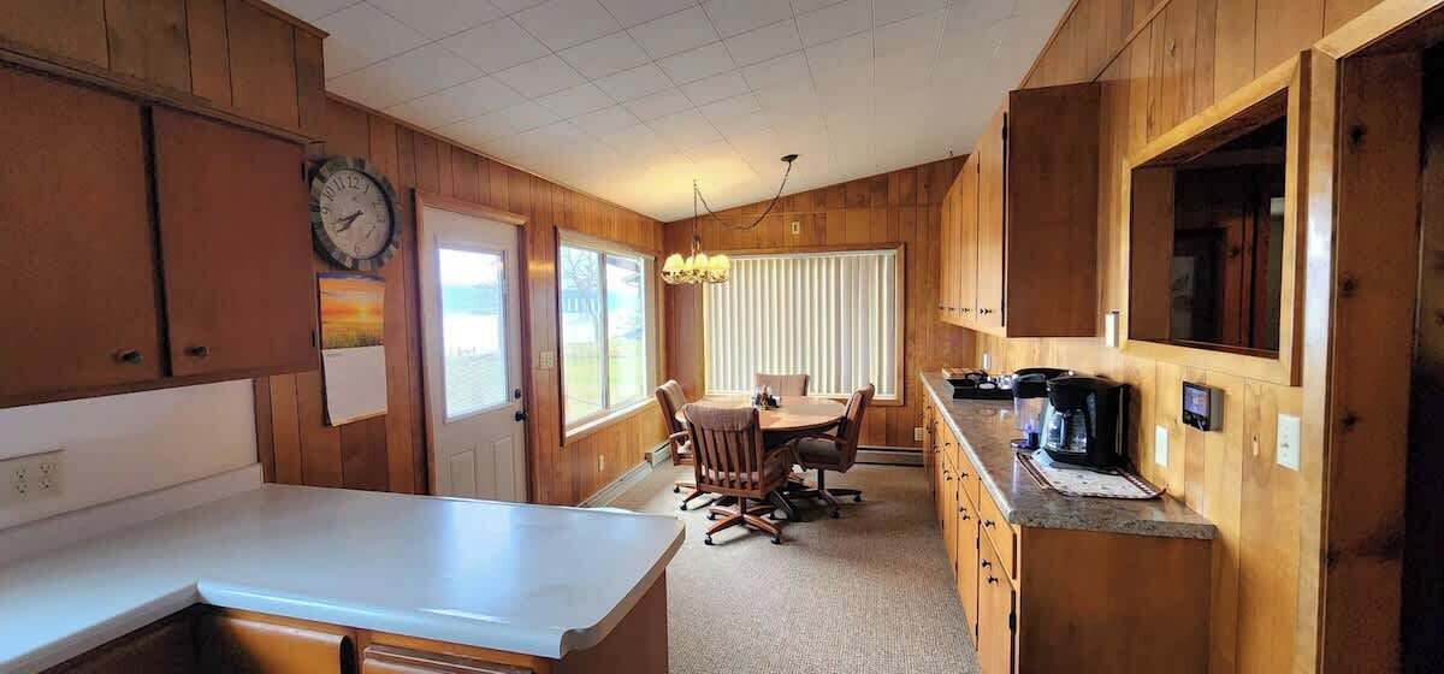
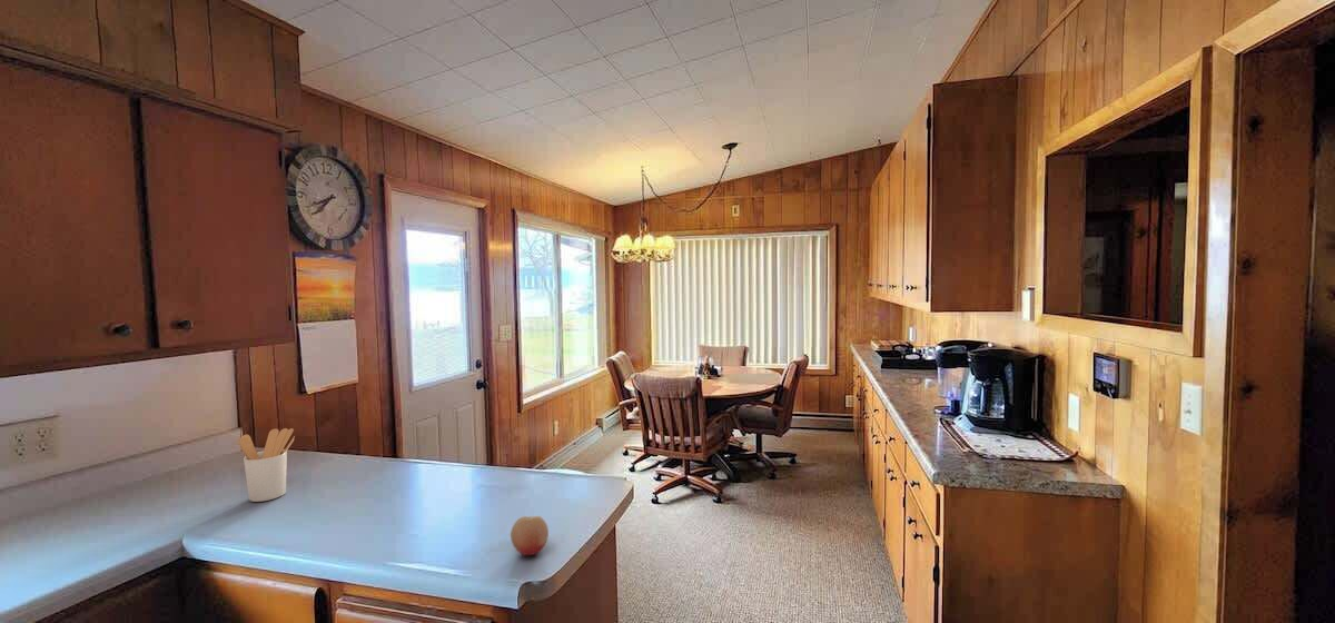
+ fruit [510,515,550,556]
+ utensil holder [237,427,296,503]
